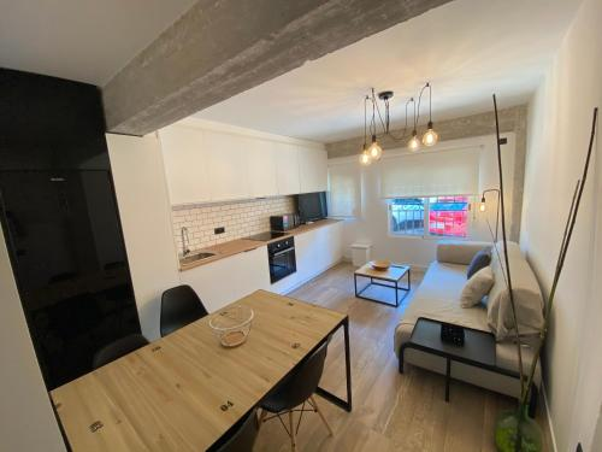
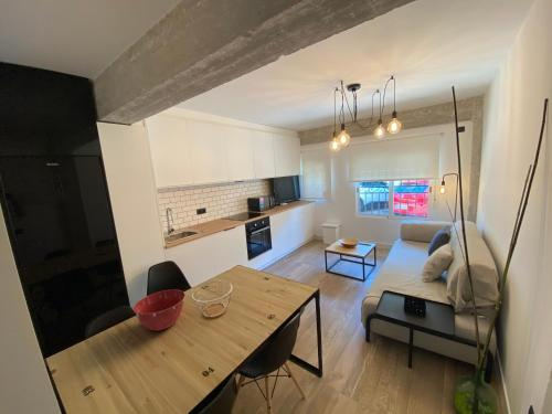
+ mixing bowl [132,288,187,331]
